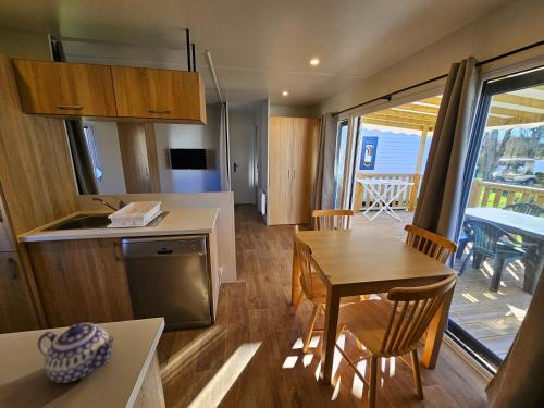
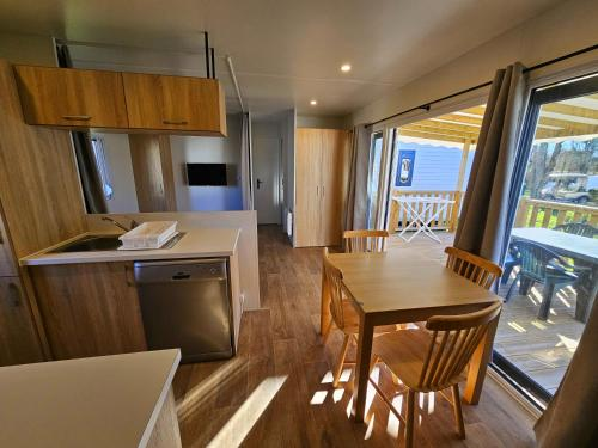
- teapot [37,322,115,384]
